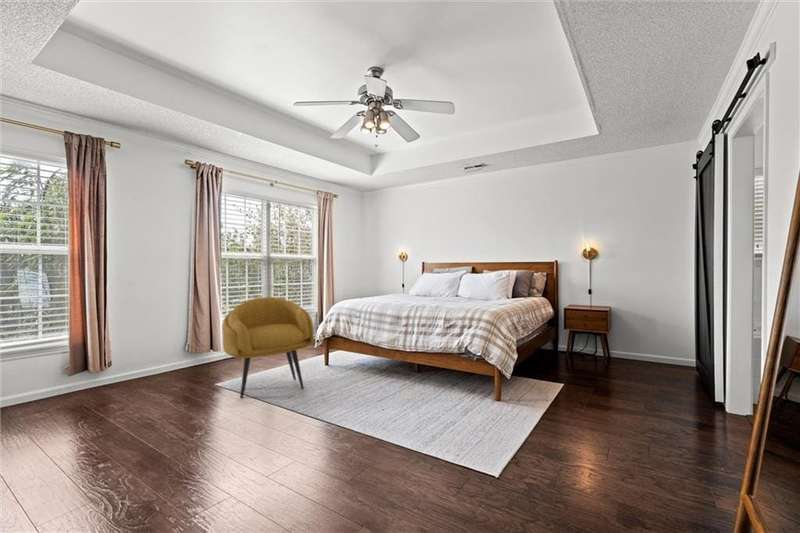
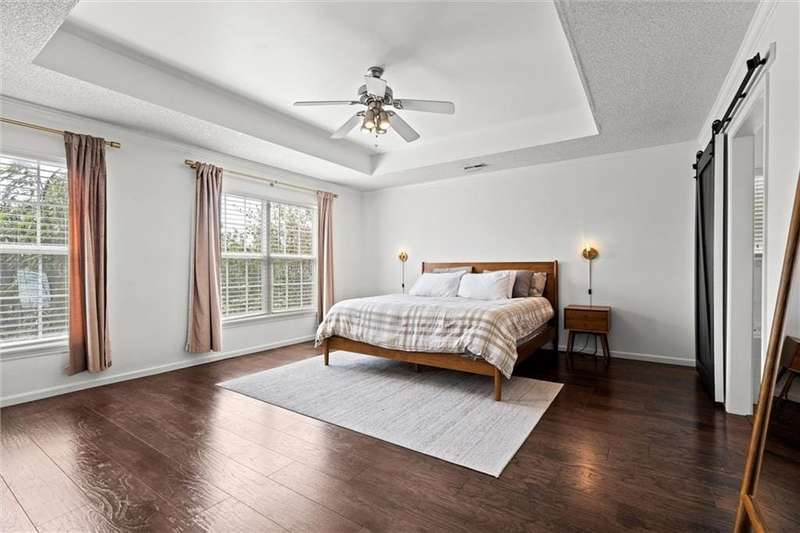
- armchair [221,296,315,399]
